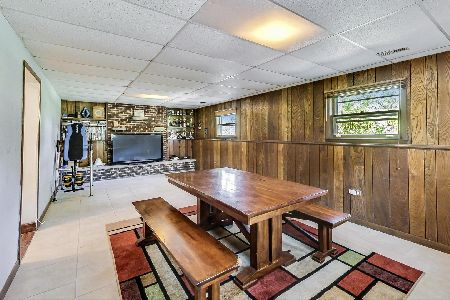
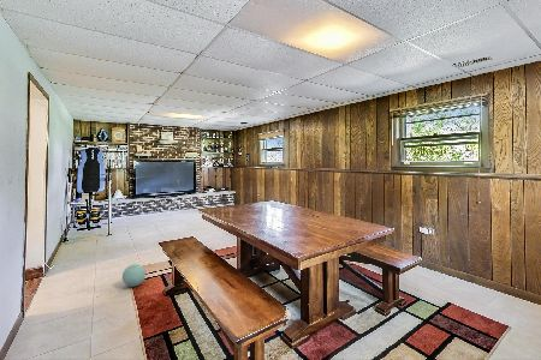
+ ball [121,264,147,288]
